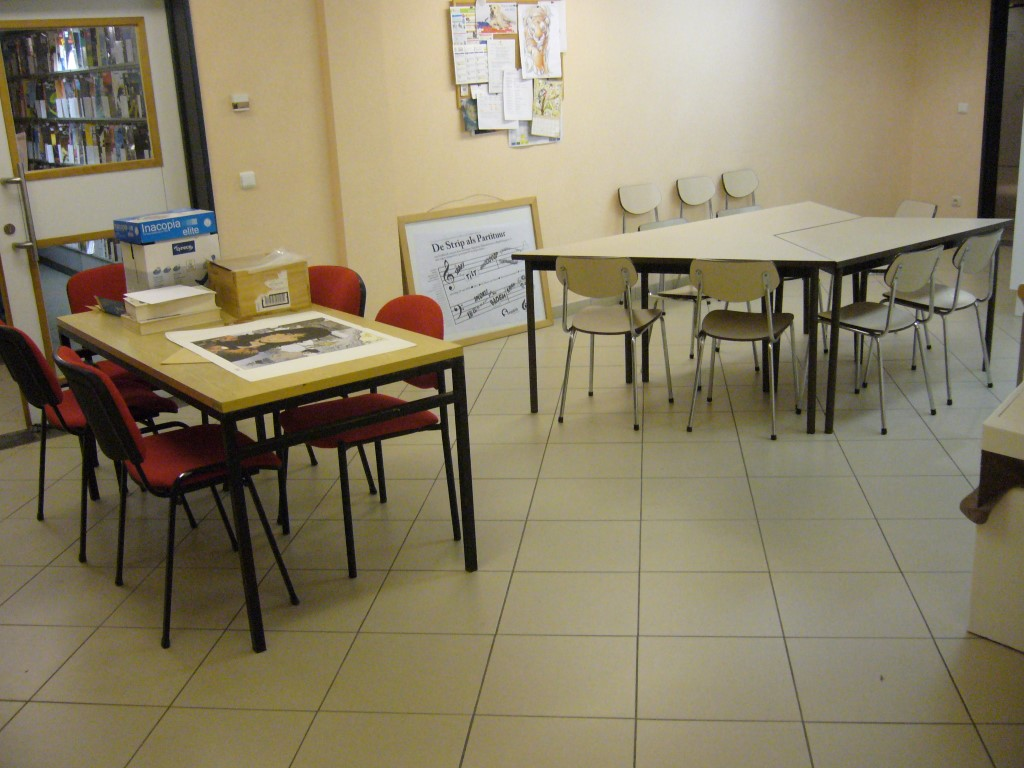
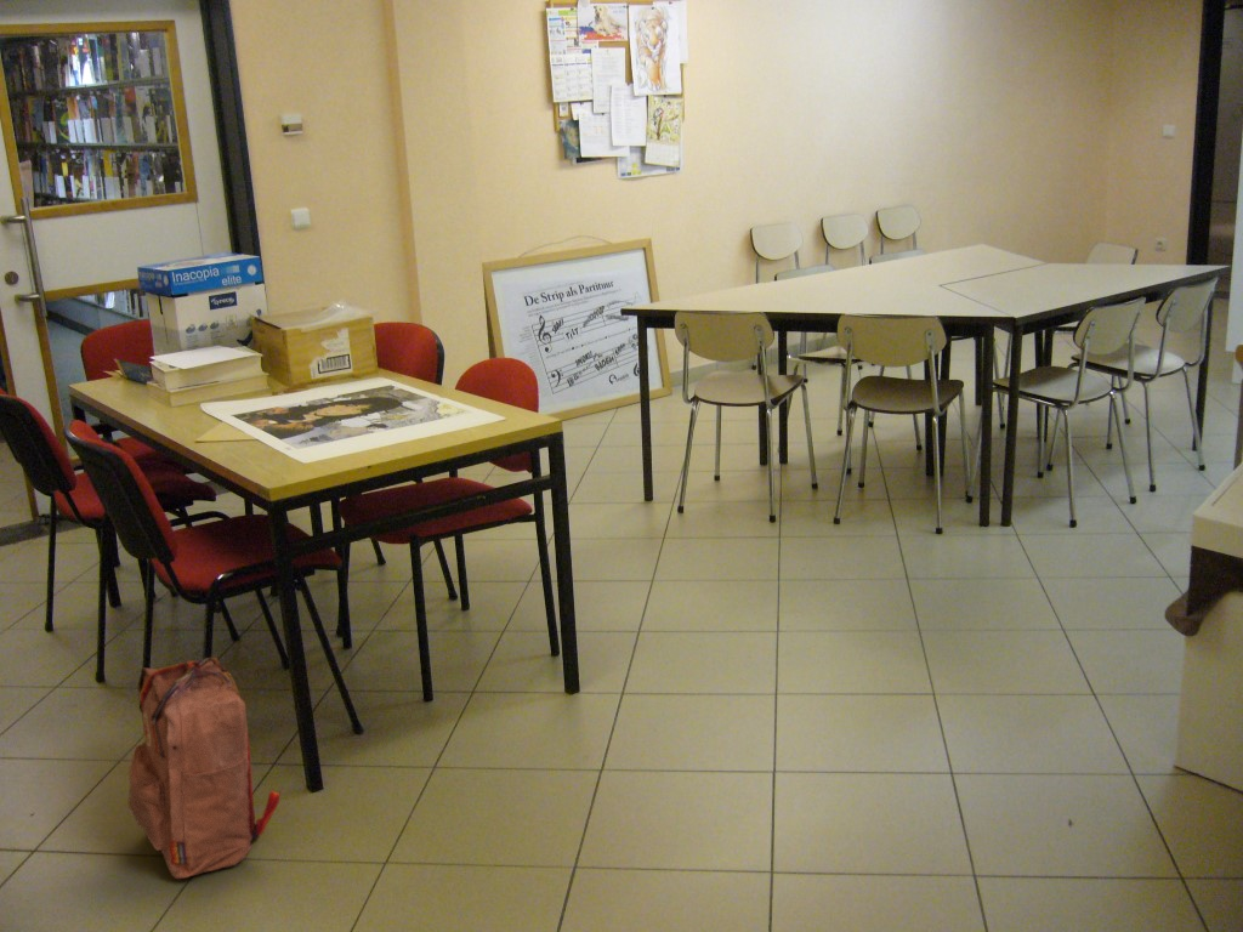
+ backpack [127,655,282,880]
